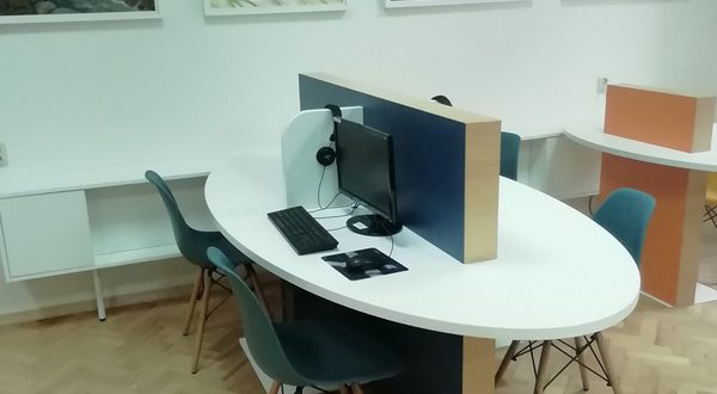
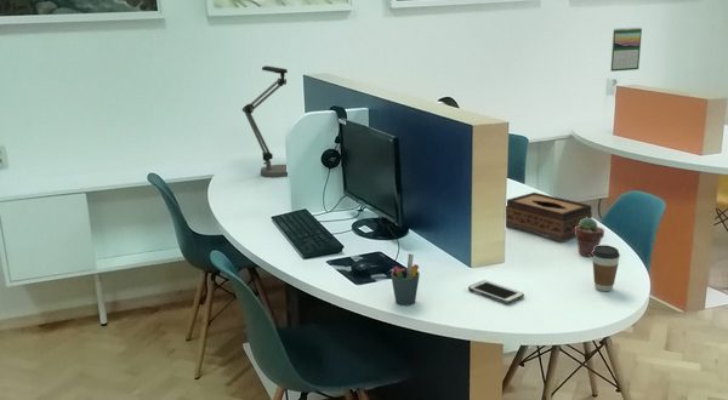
+ calendar [609,27,643,73]
+ cell phone [467,279,525,305]
+ potted succulent [575,217,605,257]
+ coffee cup [592,244,621,292]
+ tissue box [505,192,593,244]
+ desk lamp [241,64,289,178]
+ pen holder [389,253,421,307]
